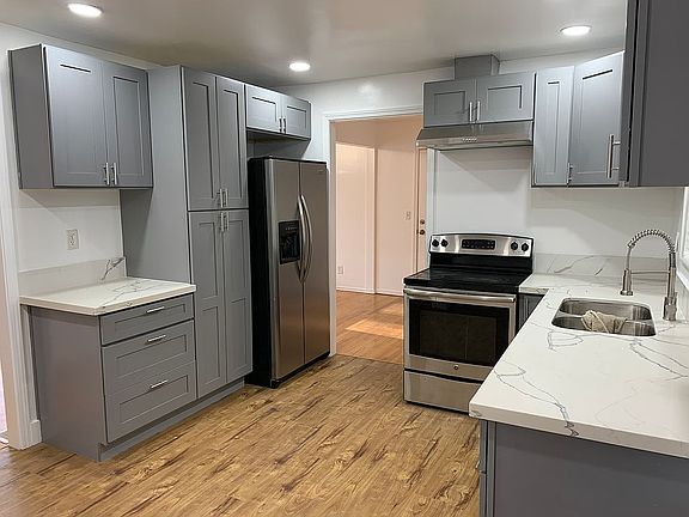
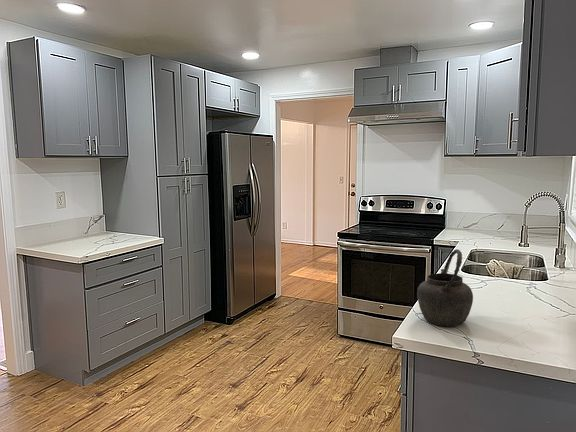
+ kettle [416,249,474,328]
